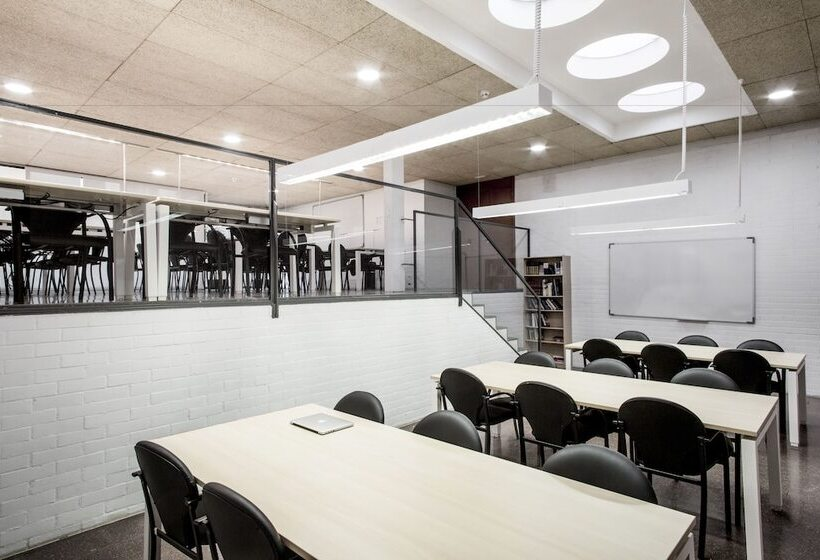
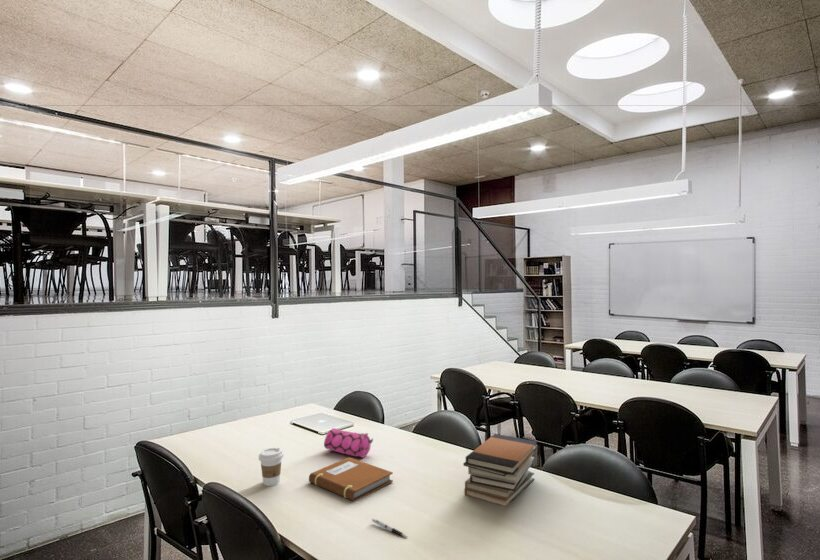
+ notebook [308,456,394,502]
+ pencil case [323,427,374,459]
+ pen [371,518,408,538]
+ book stack [462,433,539,508]
+ coffee cup [258,447,284,487]
